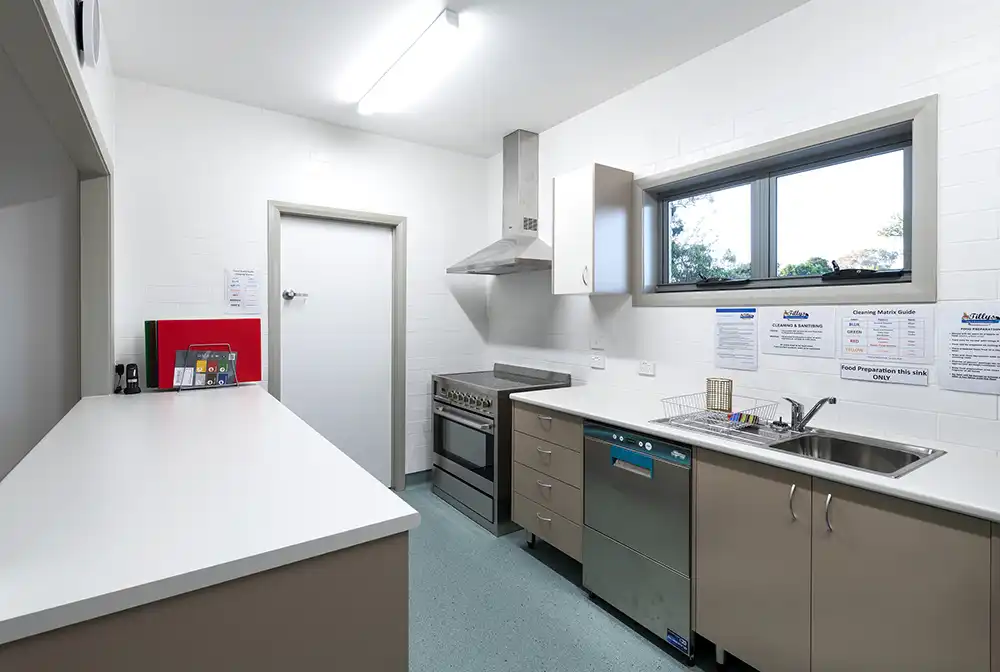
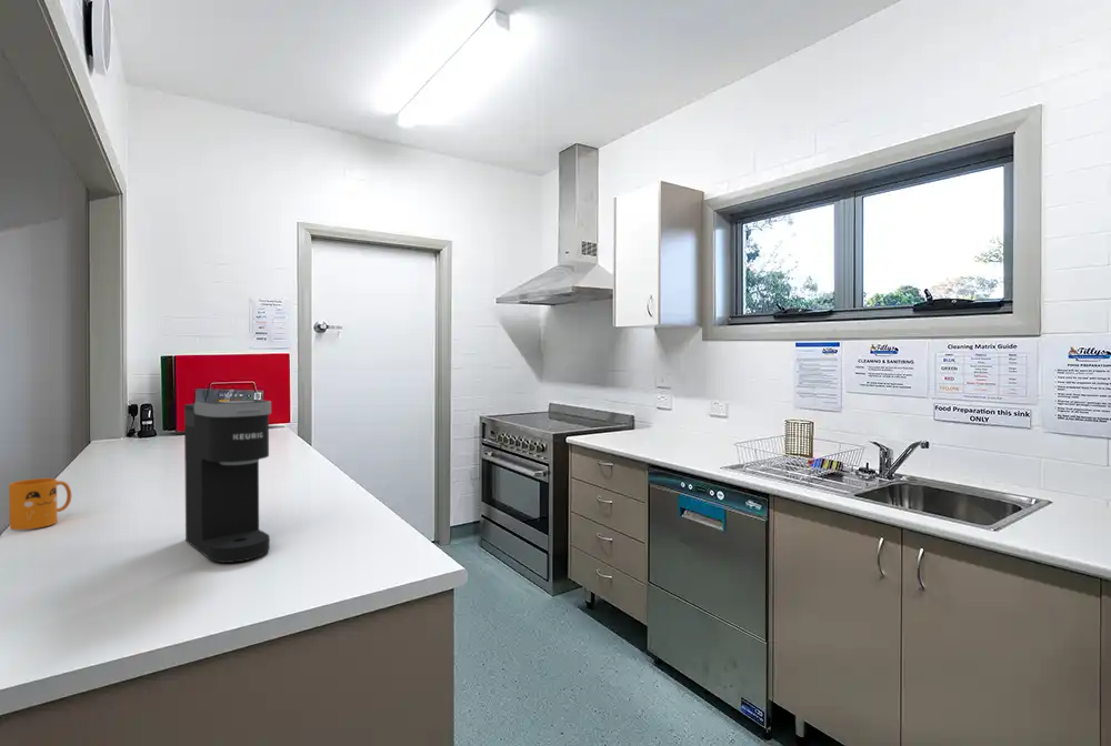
+ mug [8,477,72,531]
+ coffee maker [183,399,272,564]
